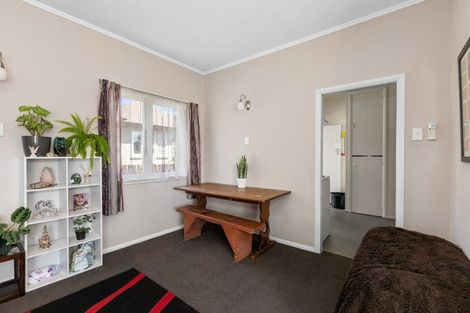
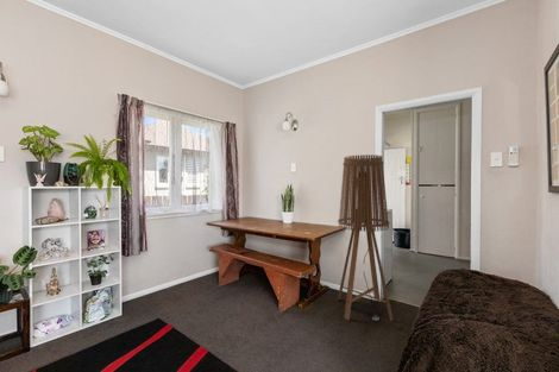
+ floor lamp [337,153,394,322]
